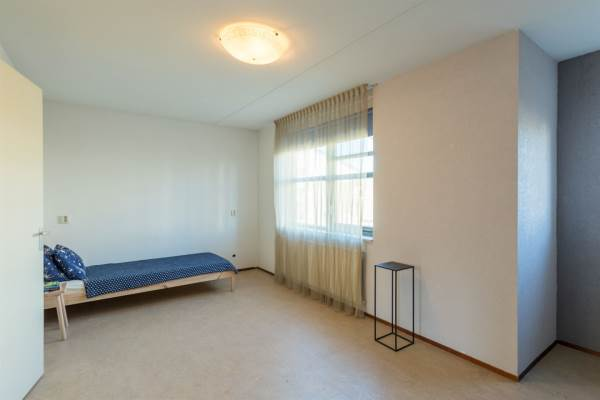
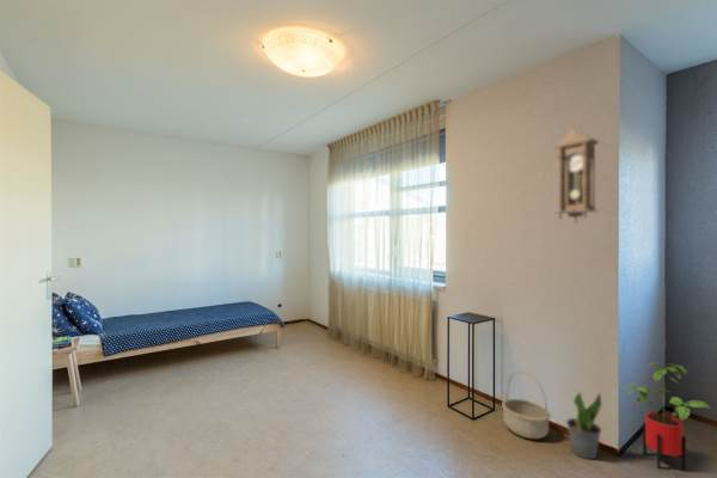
+ basket [501,369,552,440]
+ house plant [623,362,715,472]
+ potted plant [565,391,603,460]
+ pendulum clock [552,125,600,225]
